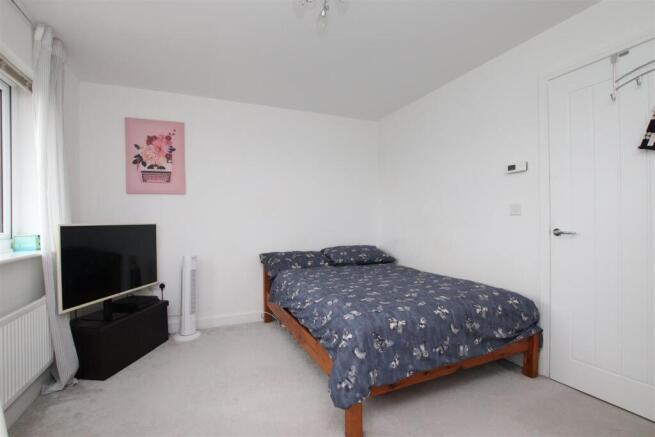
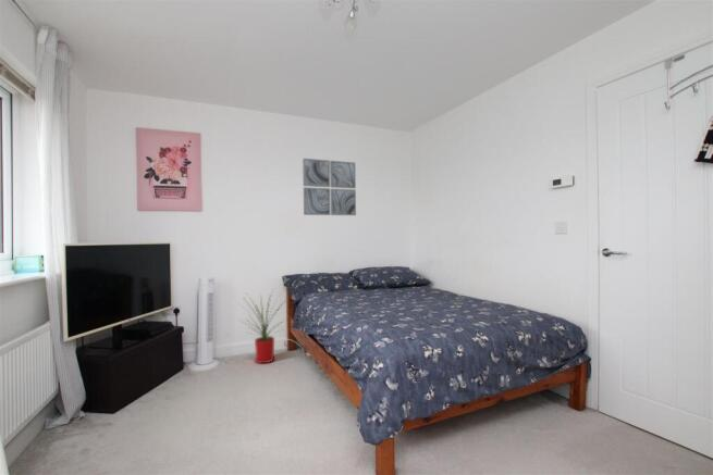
+ house plant [236,289,292,364]
+ wall art [302,158,357,216]
